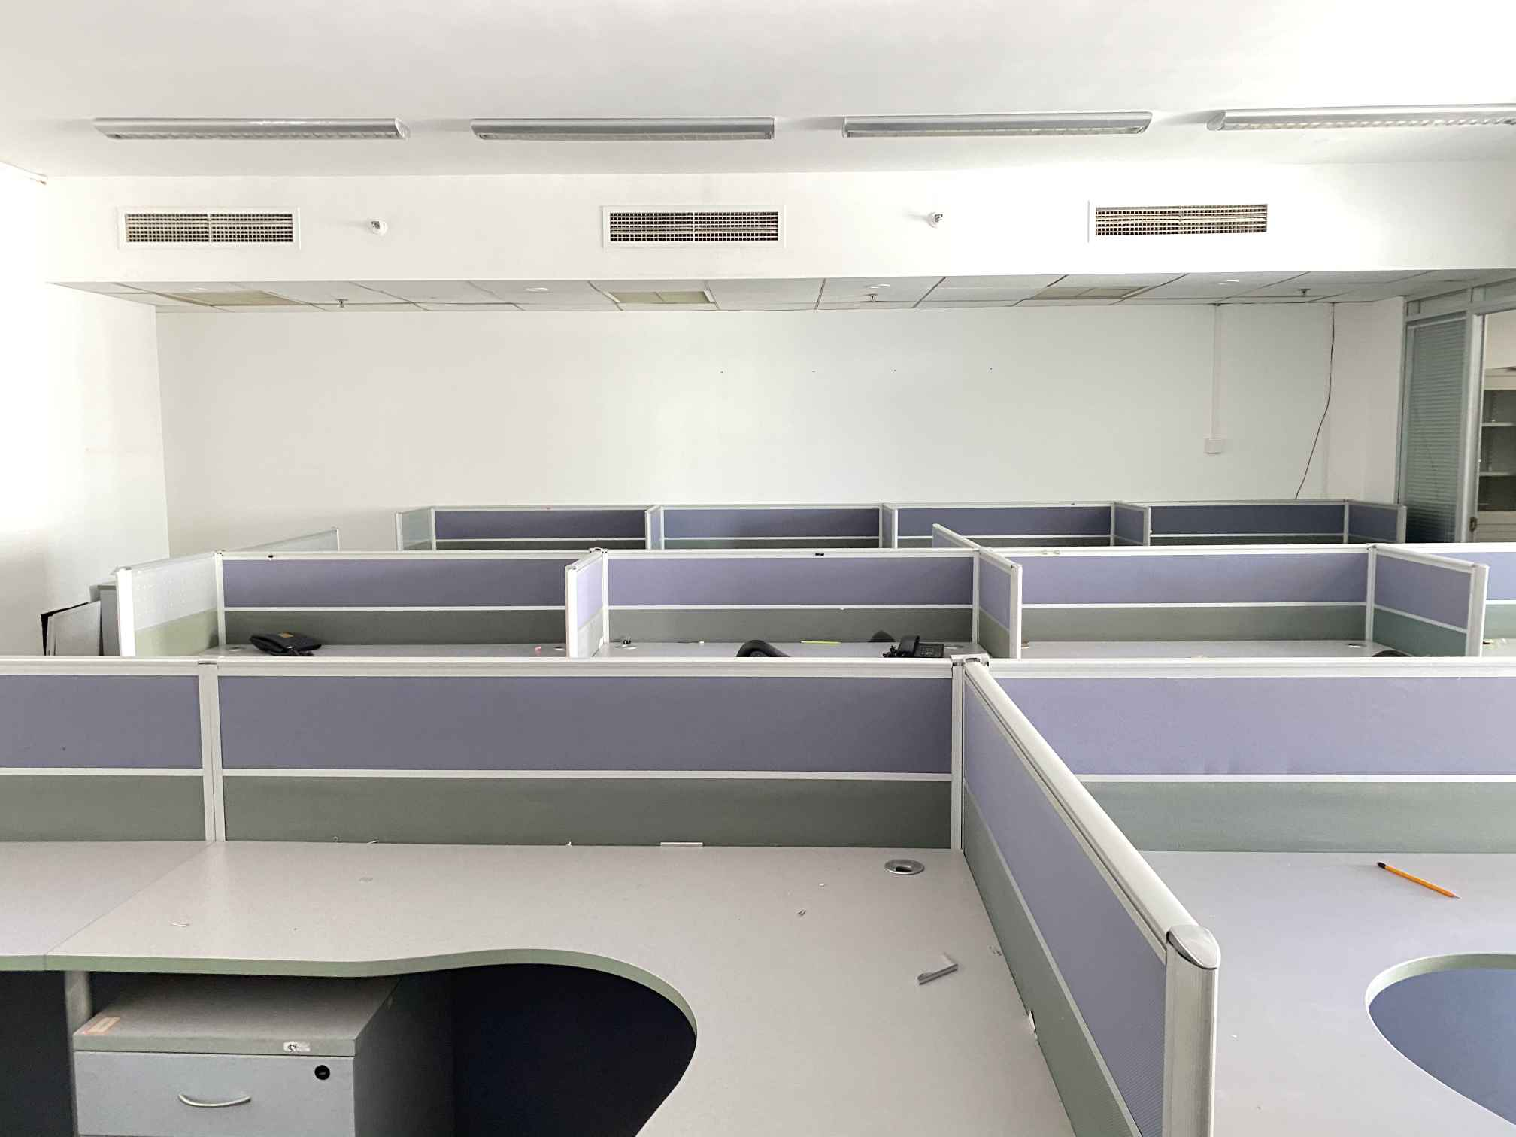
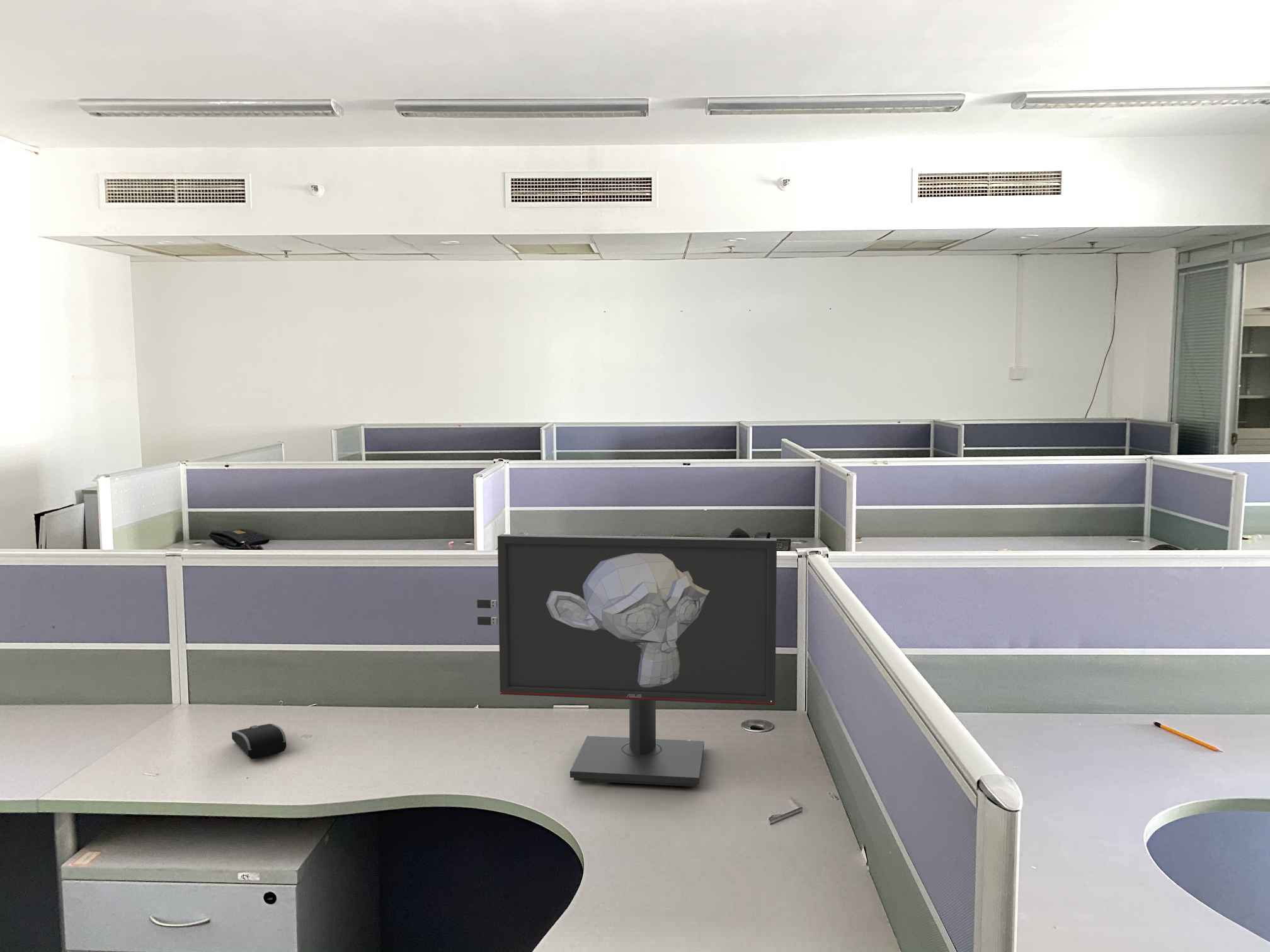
+ computer mouse [231,723,287,759]
+ monitor [476,533,777,787]
